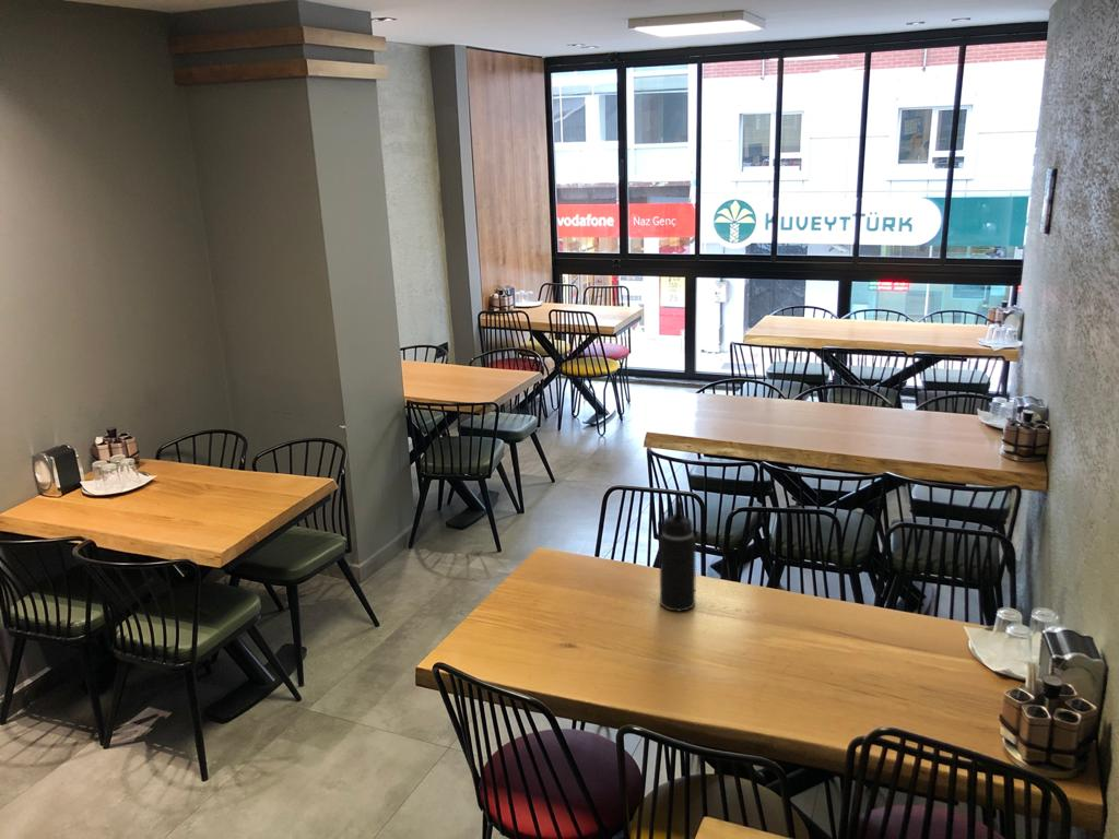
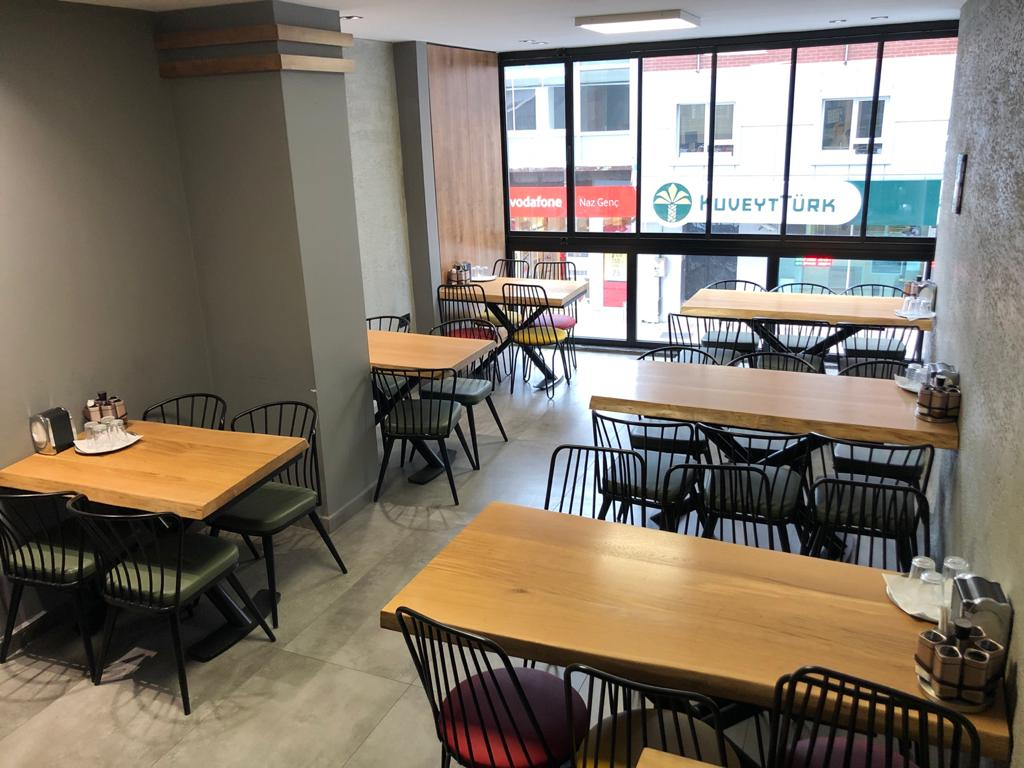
- water bottle [659,499,697,613]
